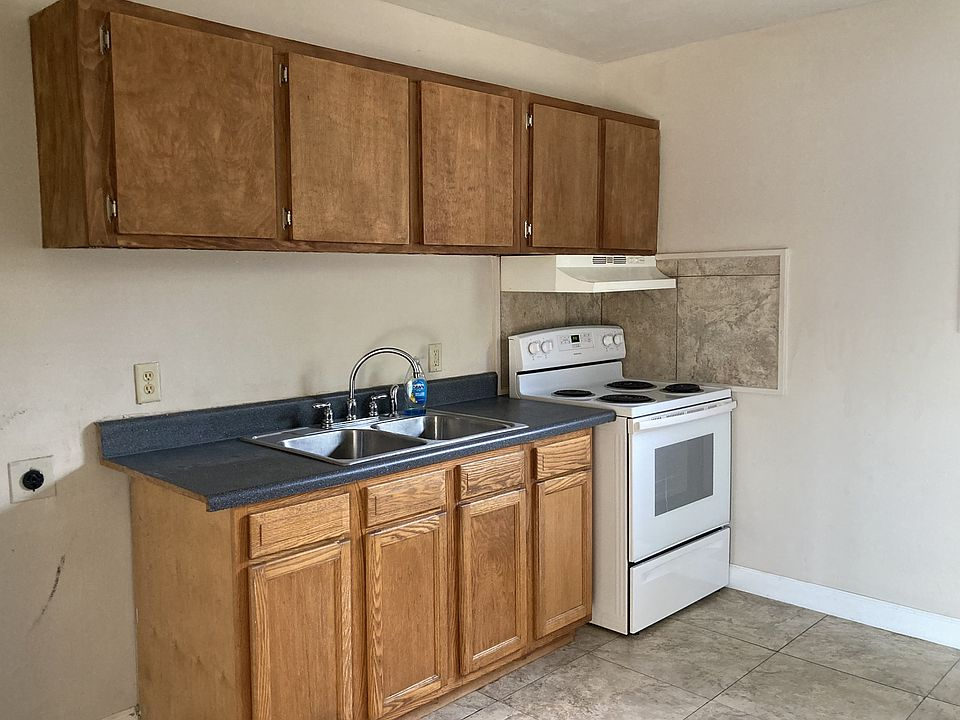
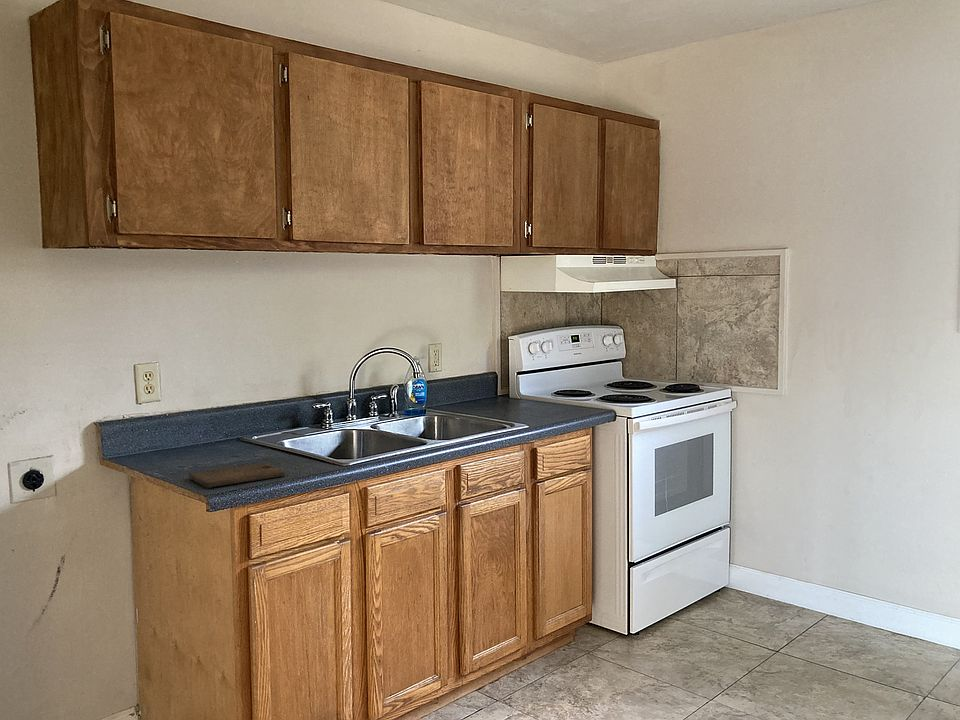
+ cutting board [188,462,286,489]
